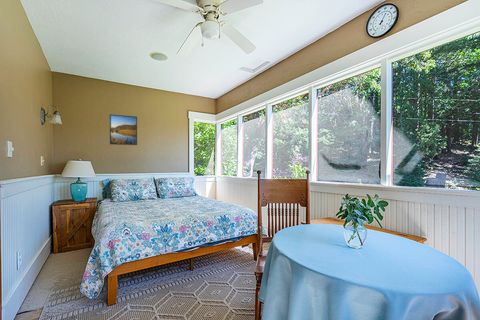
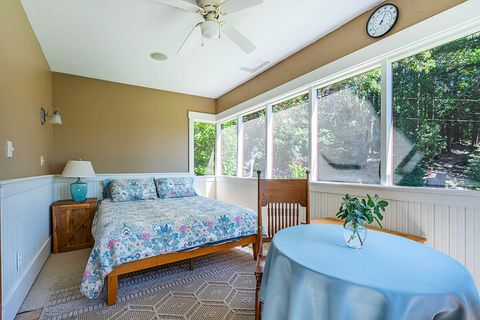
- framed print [109,113,138,146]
